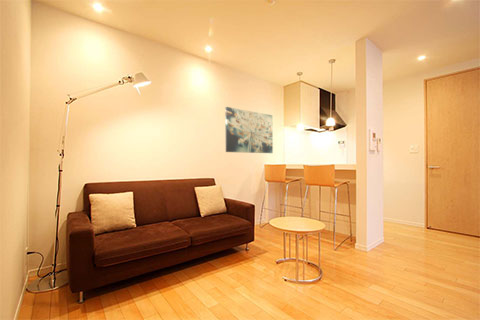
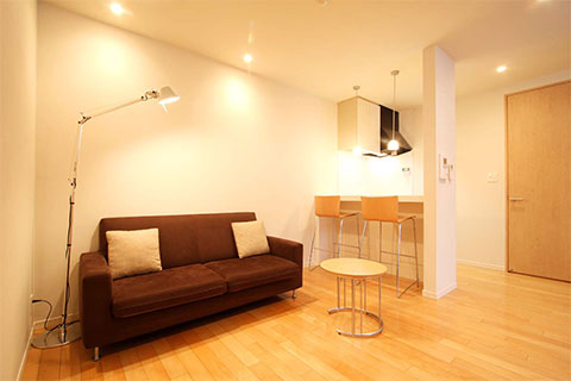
- wall art [224,106,274,154]
